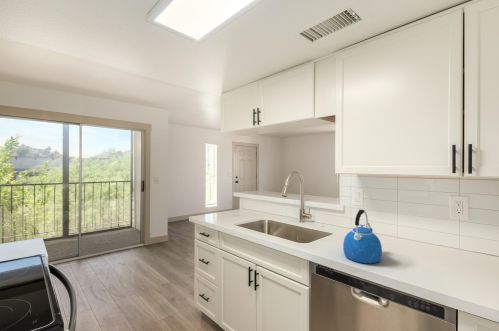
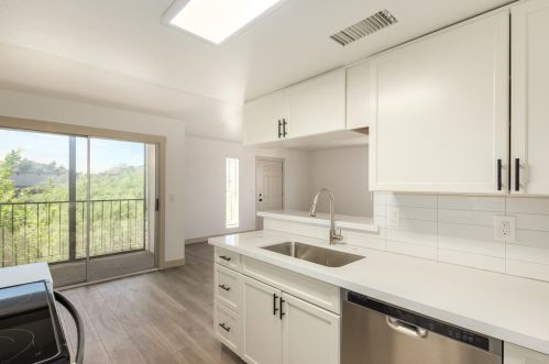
- kettle [342,209,383,264]
